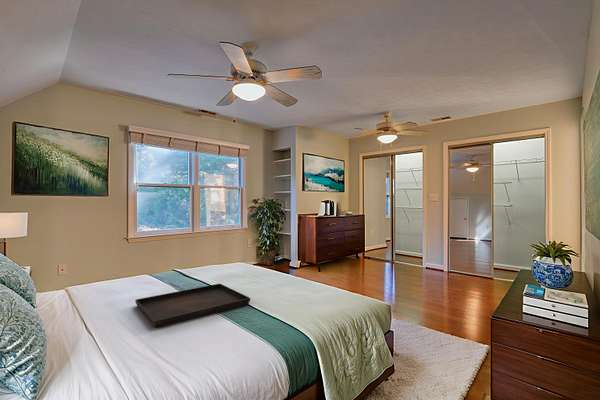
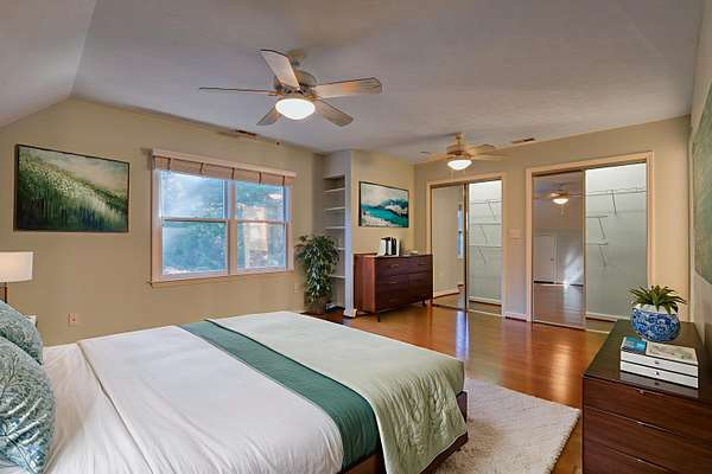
- serving tray [134,283,251,328]
